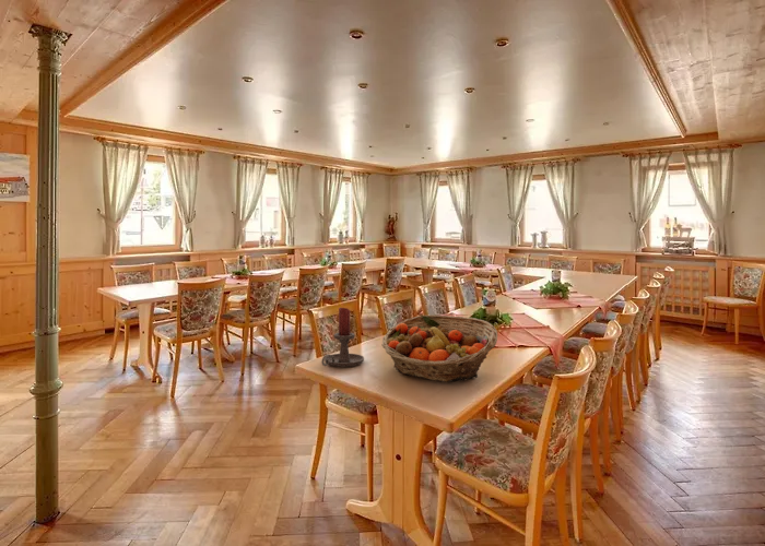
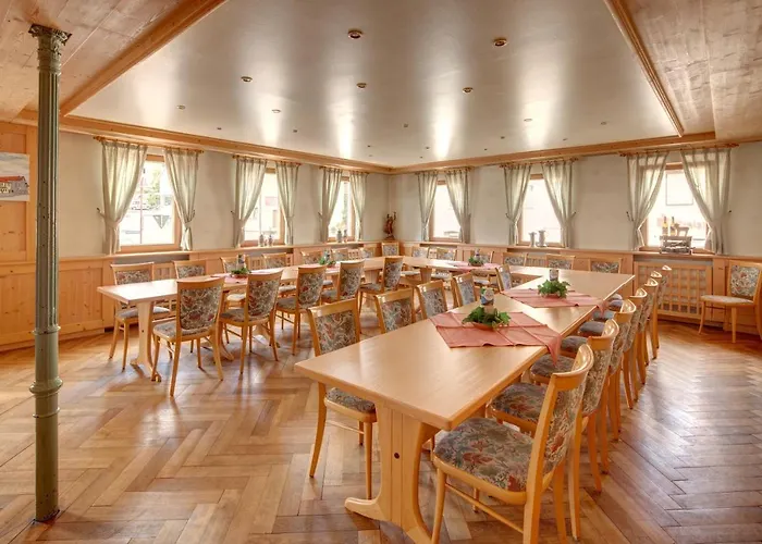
- candle holder [320,307,365,368]
- fruit basket [380,314,498,383]
